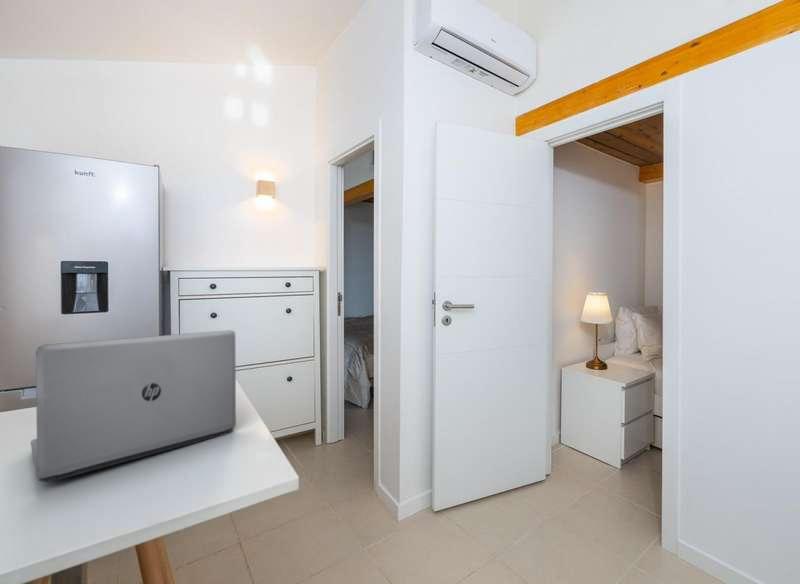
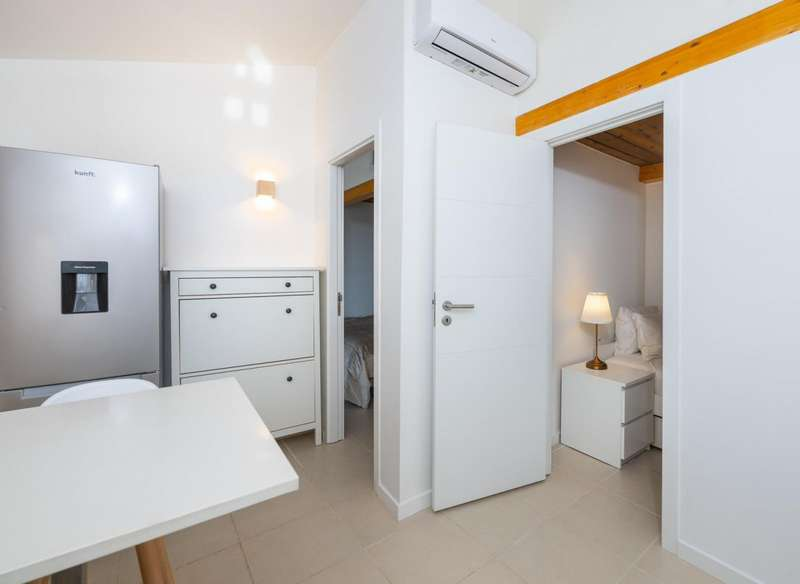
- laptop [30,329,237,483]
